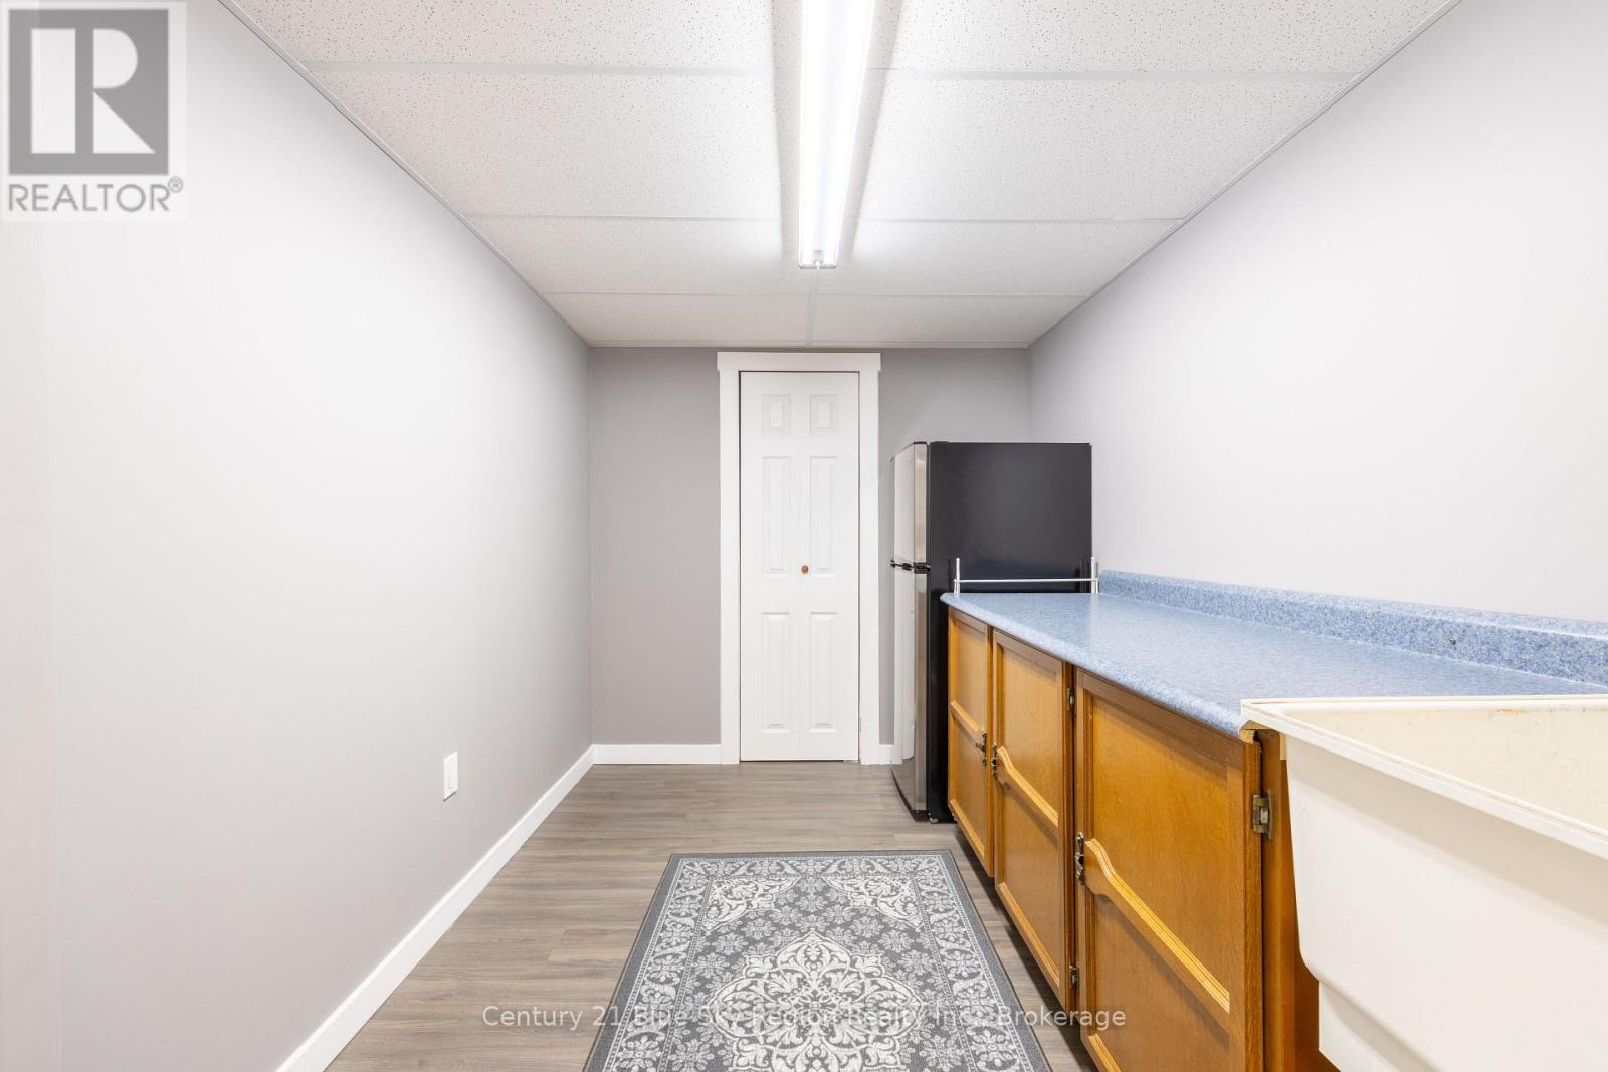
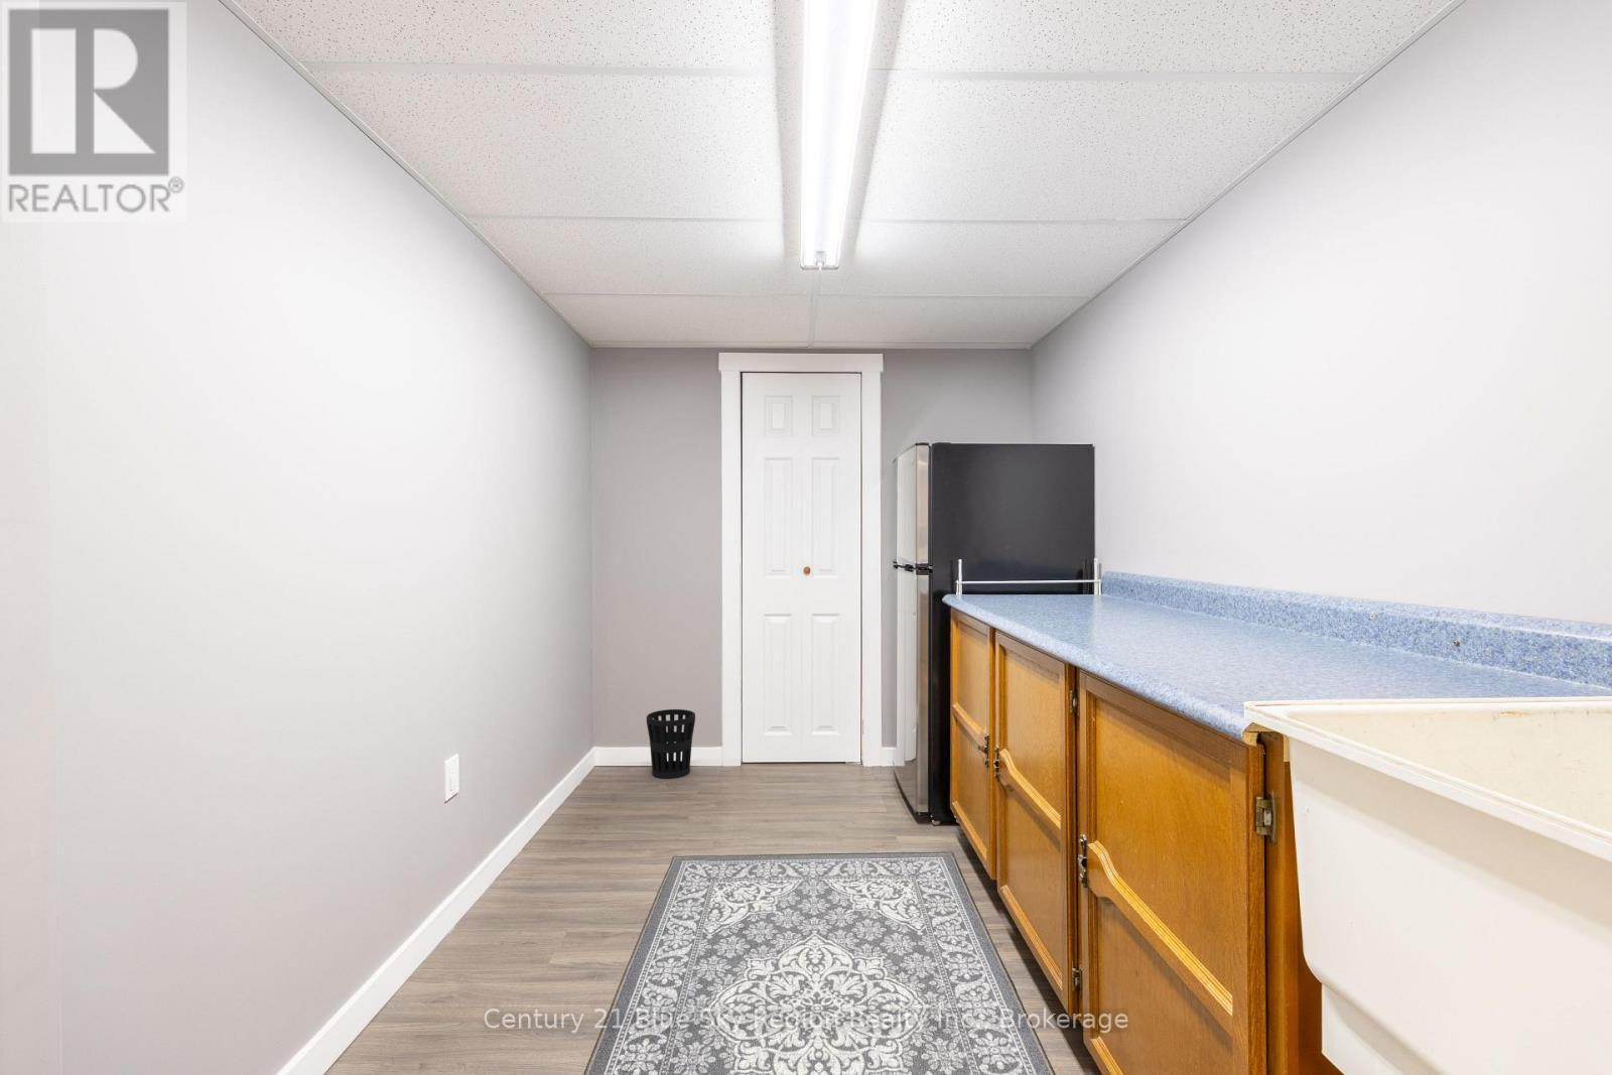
+ wastebasket [645,708,696,780]
